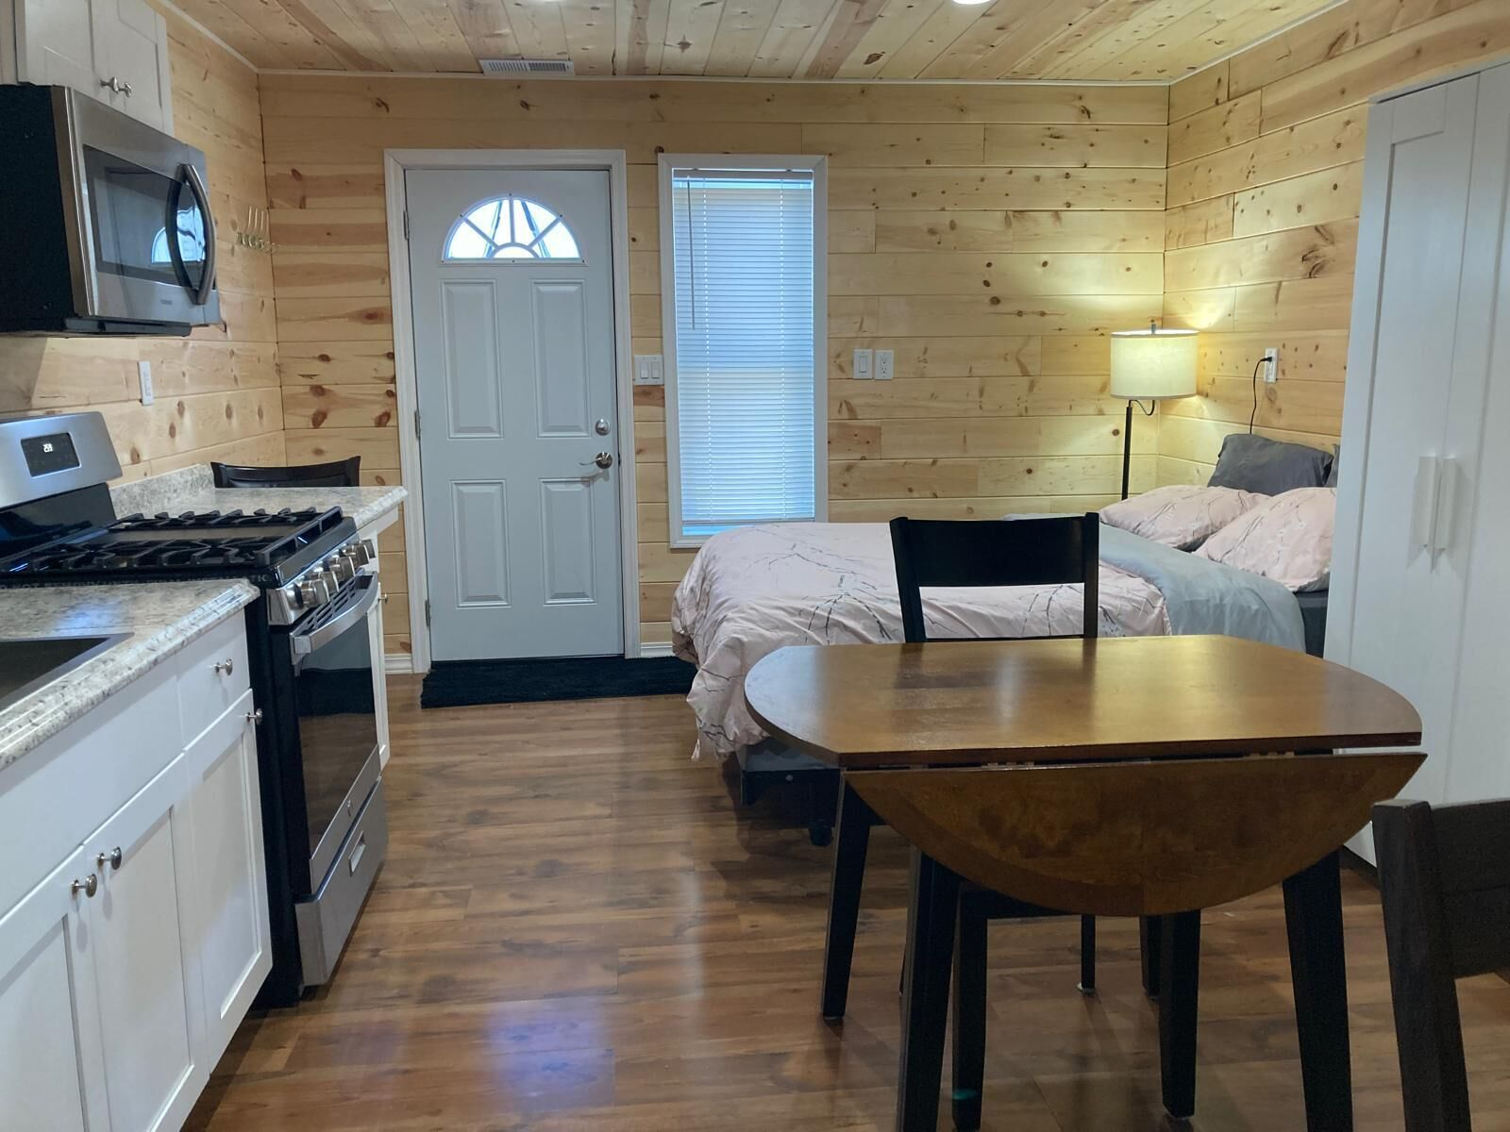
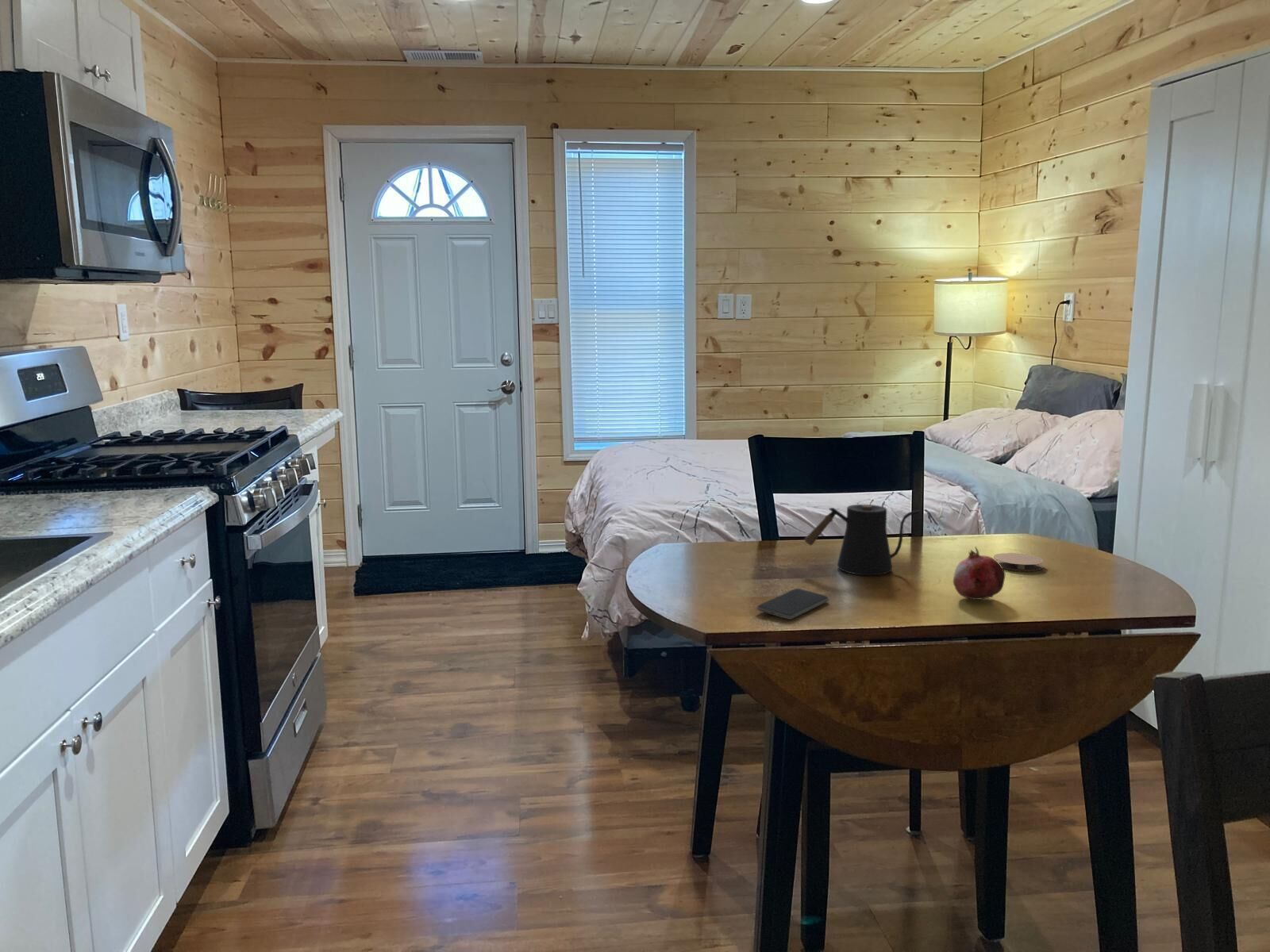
+ smartphone [756,588,829,620]
+ fruit [952,546,1006,601]
+ coaster [993,552,1045,572]
+ kettle [804,504,922,576]
